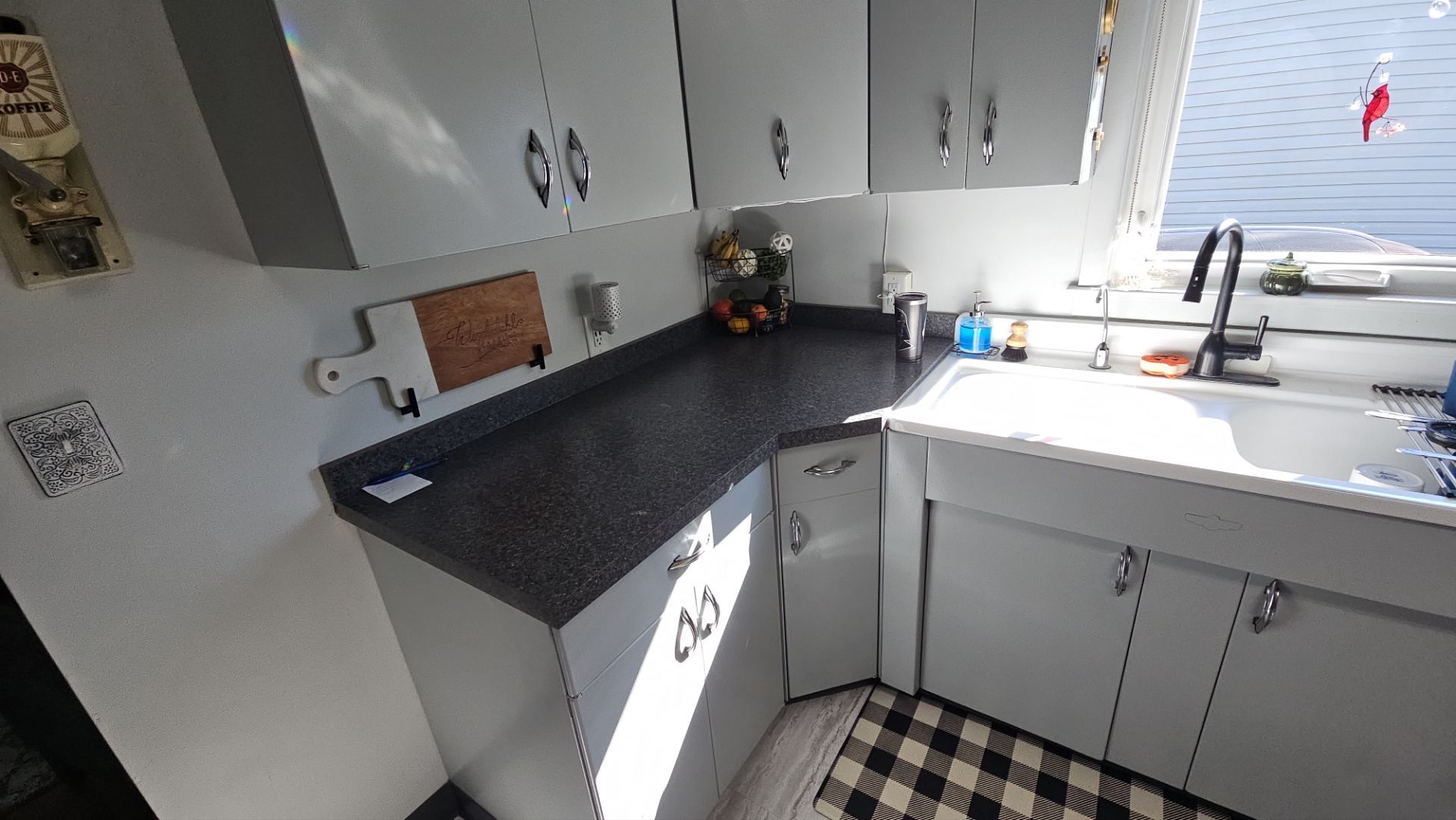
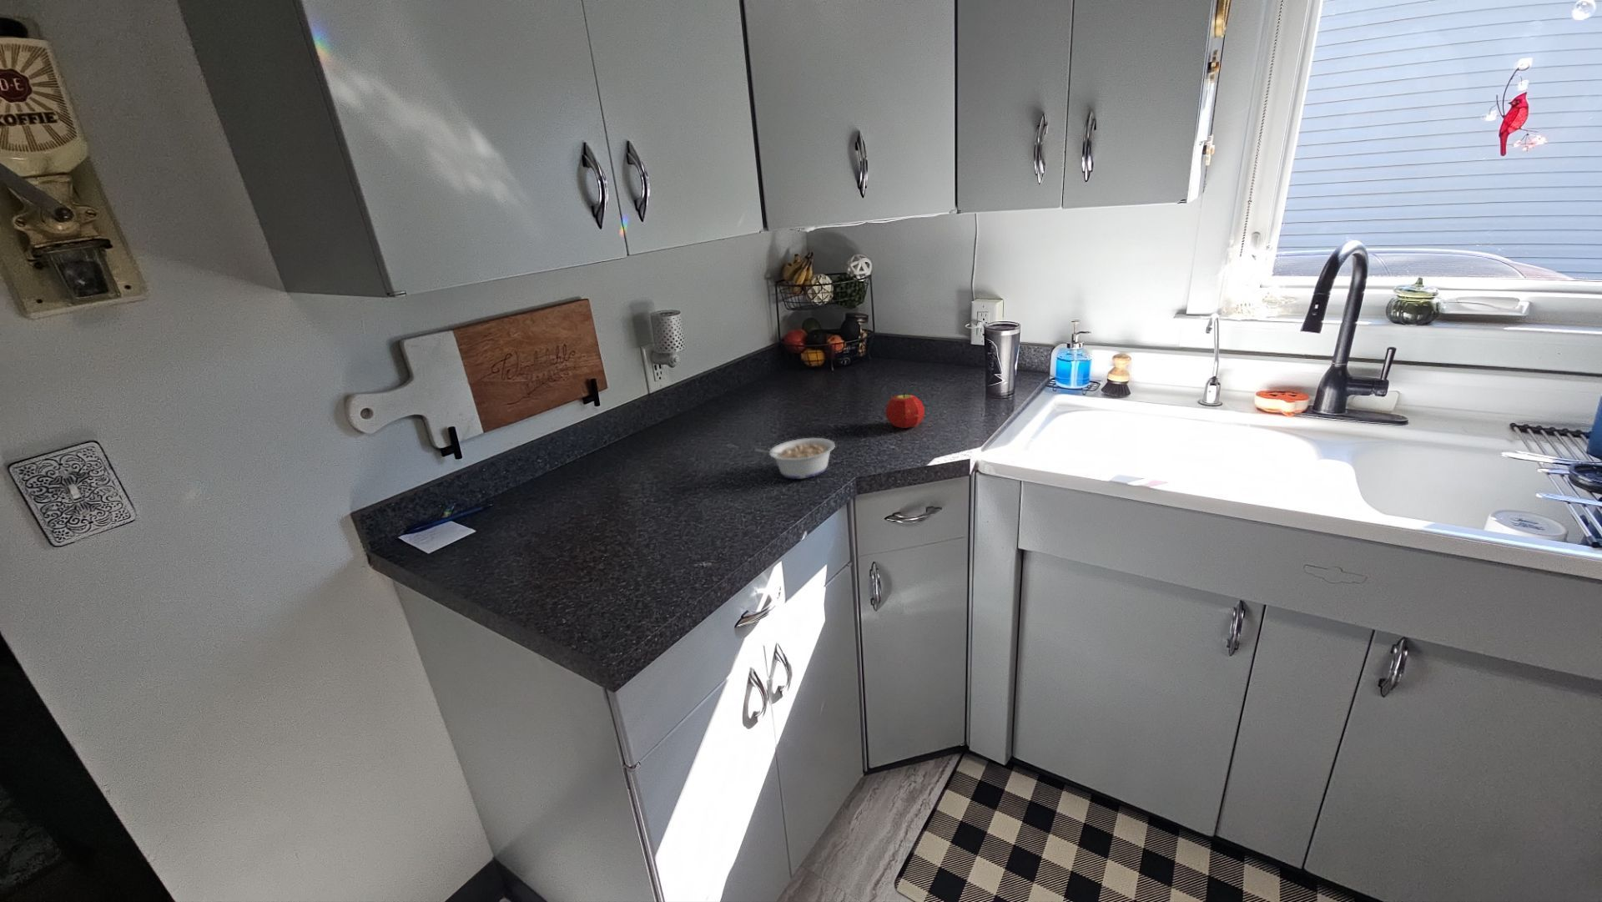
+ fruit [886,392,925,429]
+ legume [754,437,836,480]
